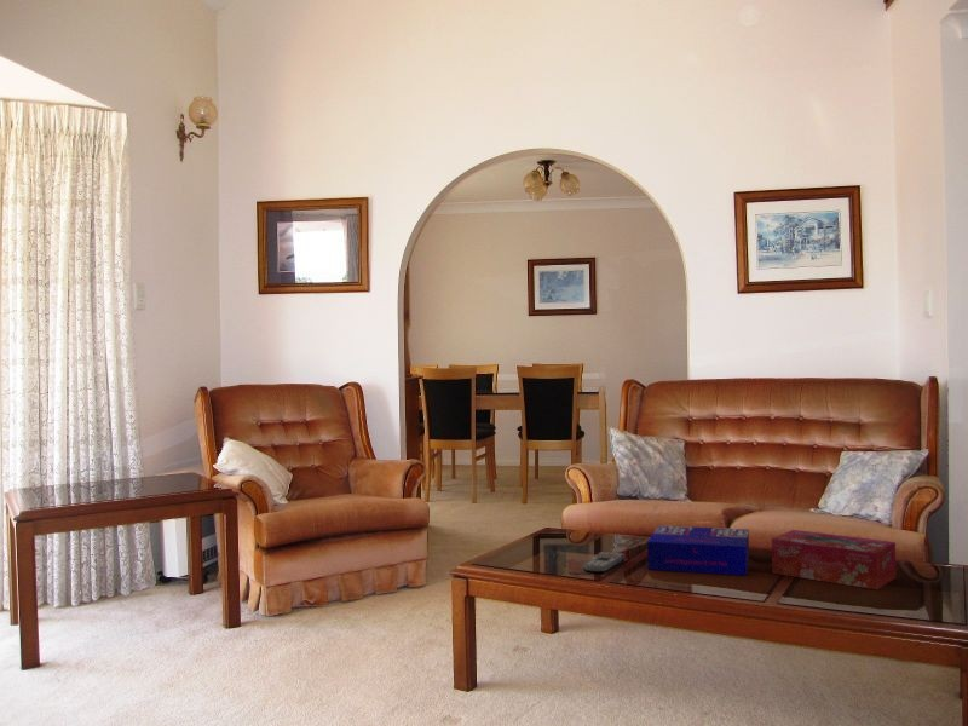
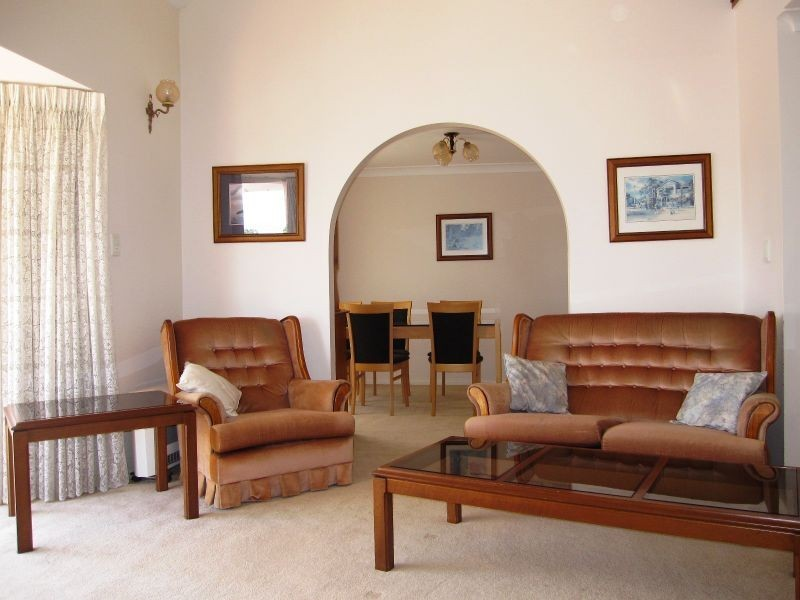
- tissue box [771,529,898,590]
- board game [646,524,750,576]
- remote control [582,551,627,574]
